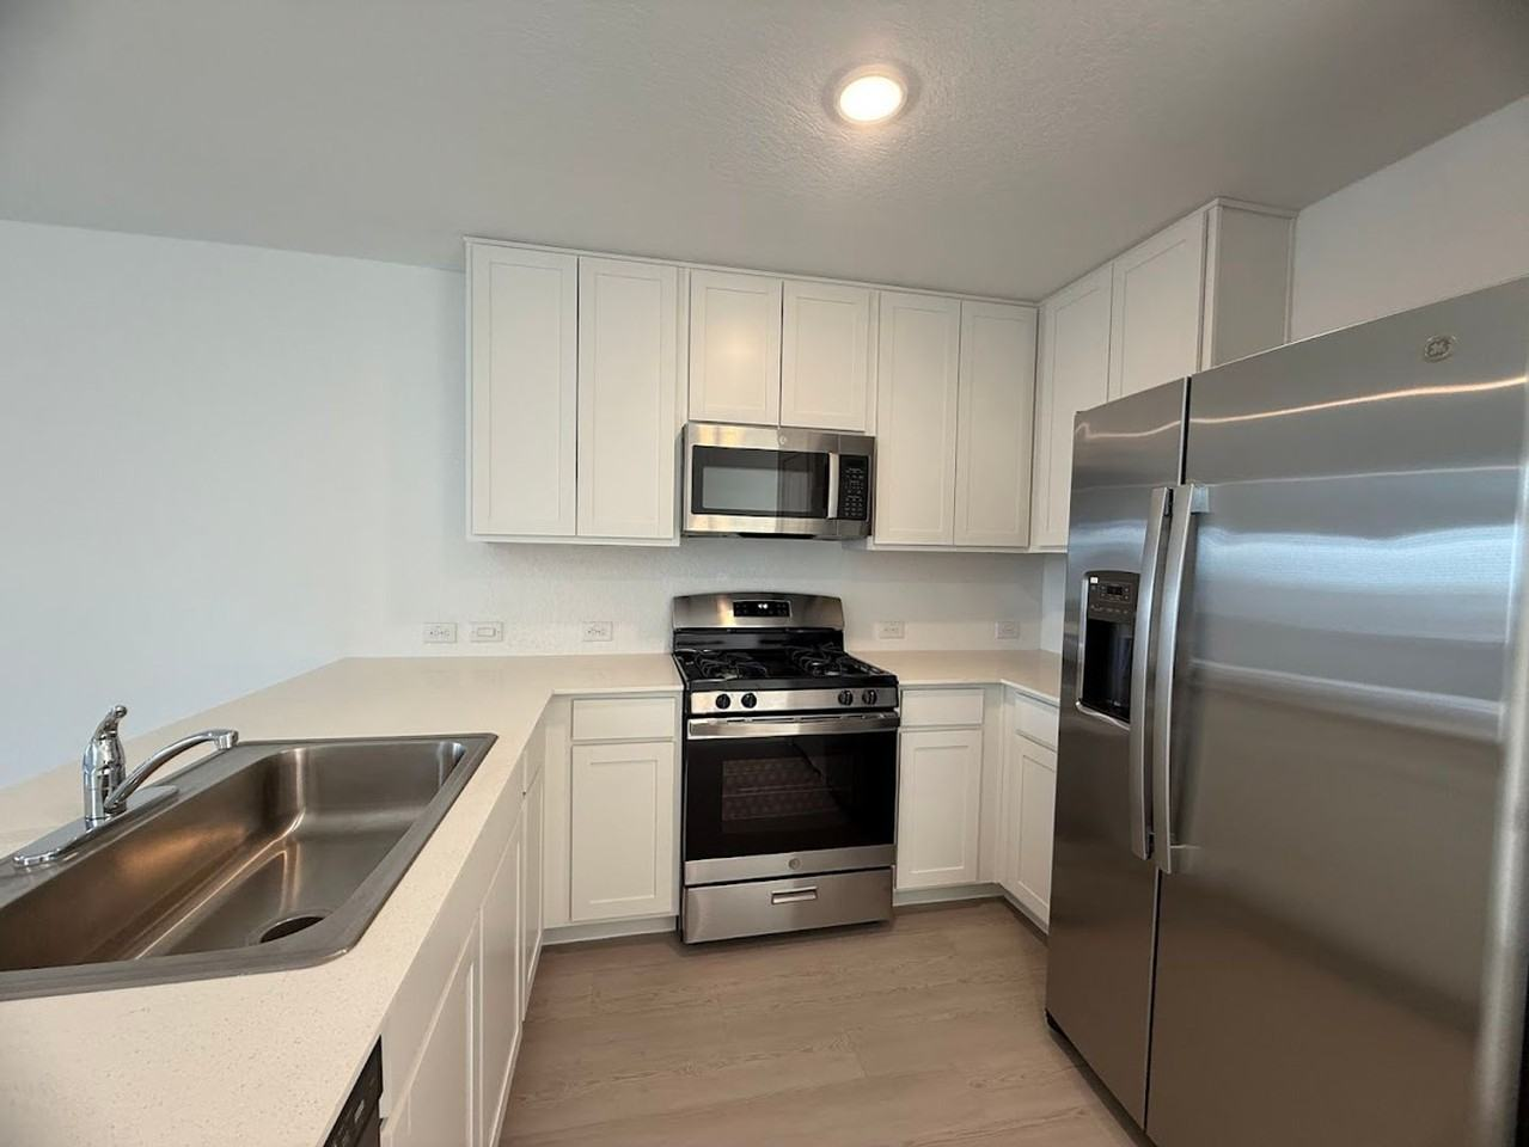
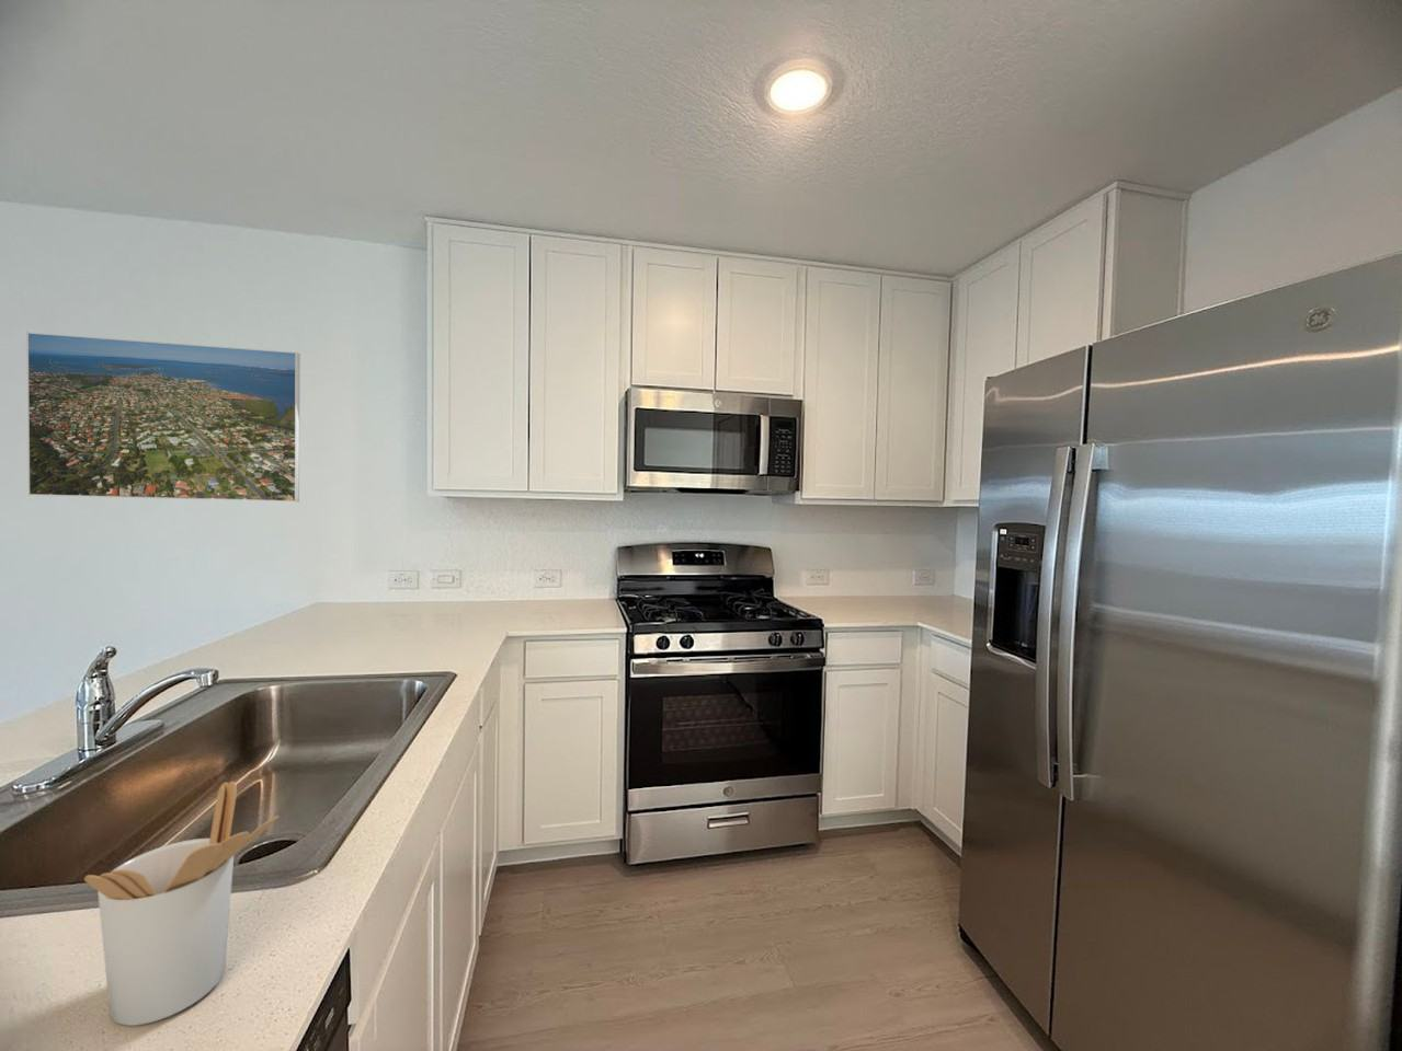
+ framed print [25,331,301,502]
+ utensil holder [83,781,281,1027]
